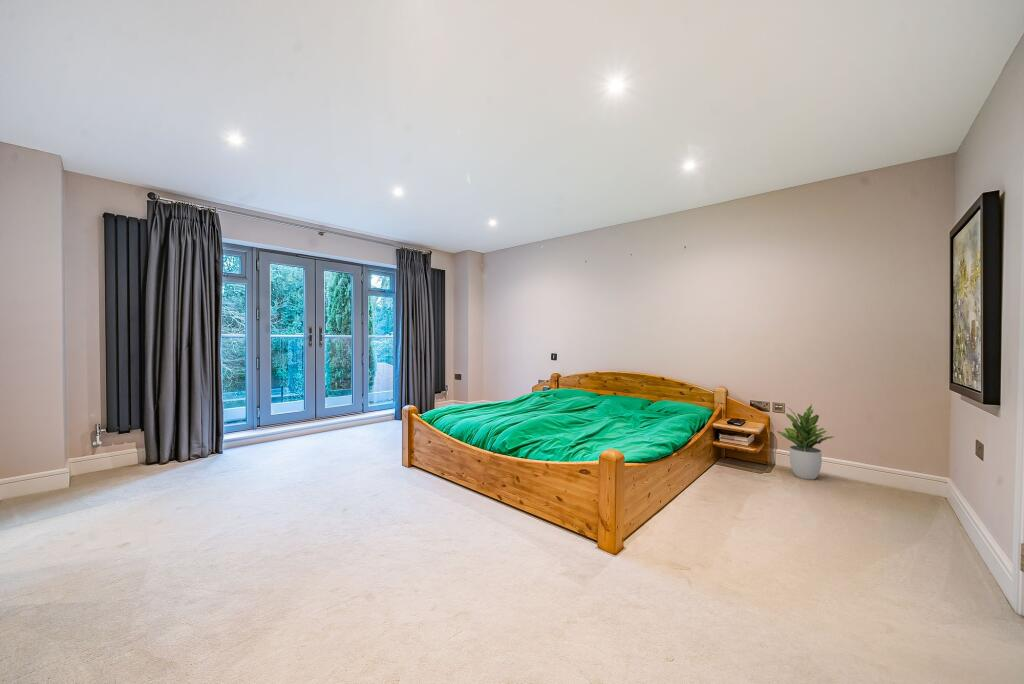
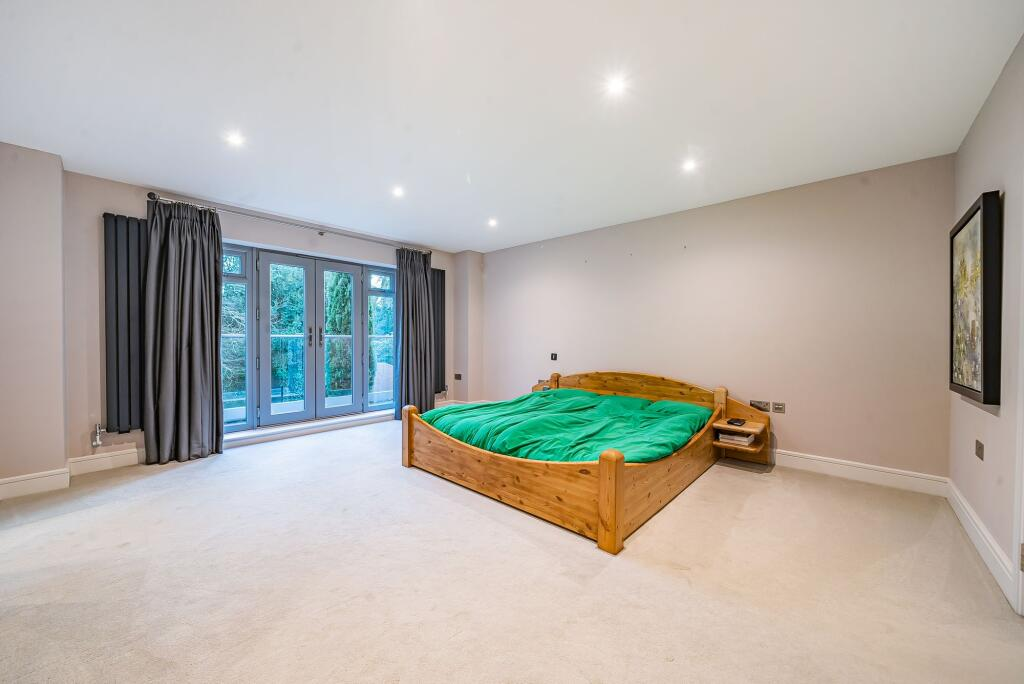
- potted plant [776,403,835,480]
